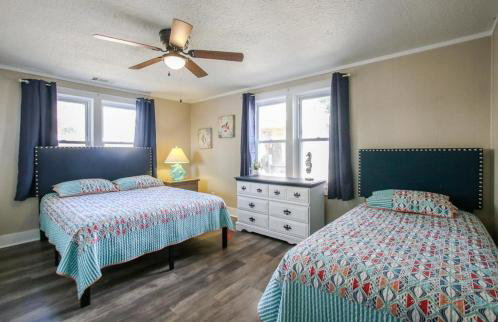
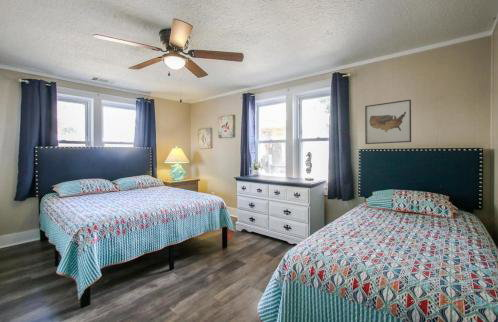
+ wall art [364,99,412,145]
